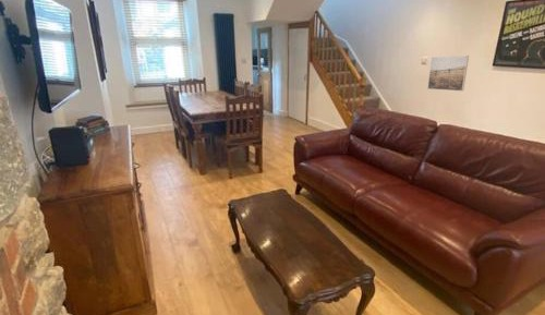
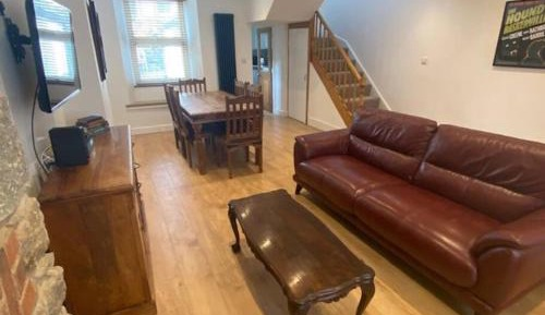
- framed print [426,54,470,92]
